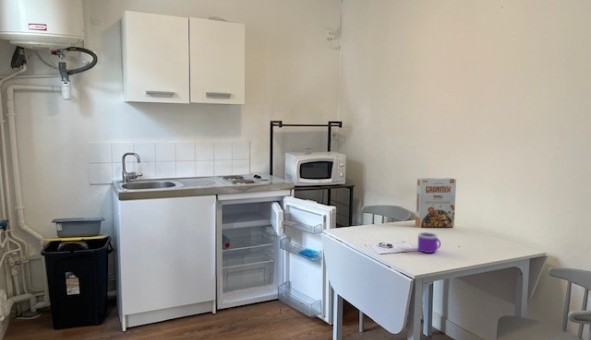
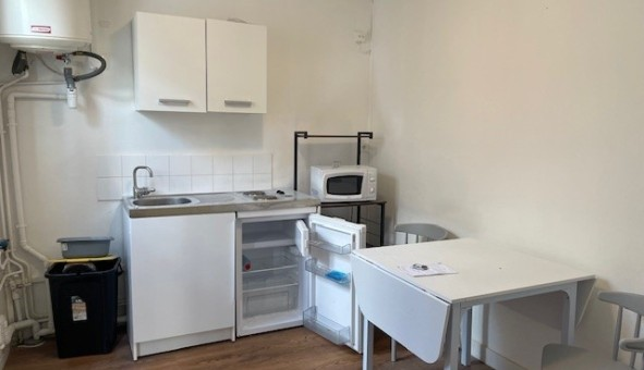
- mug [417,231,442,254]
- cereal box [414,177,457,229]
